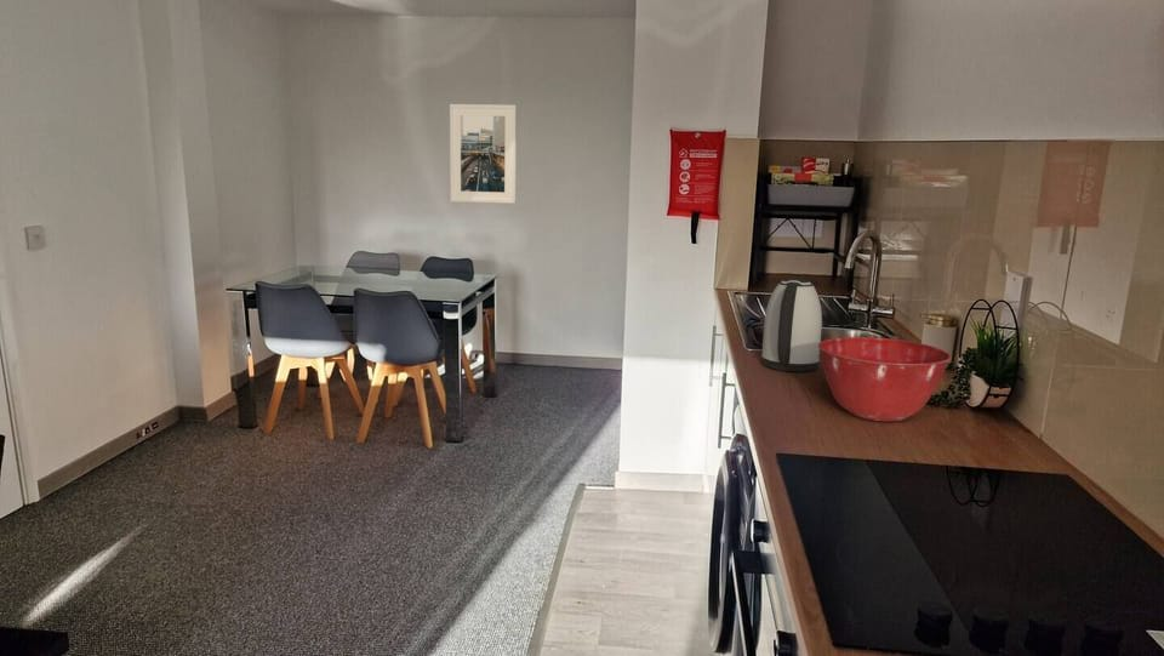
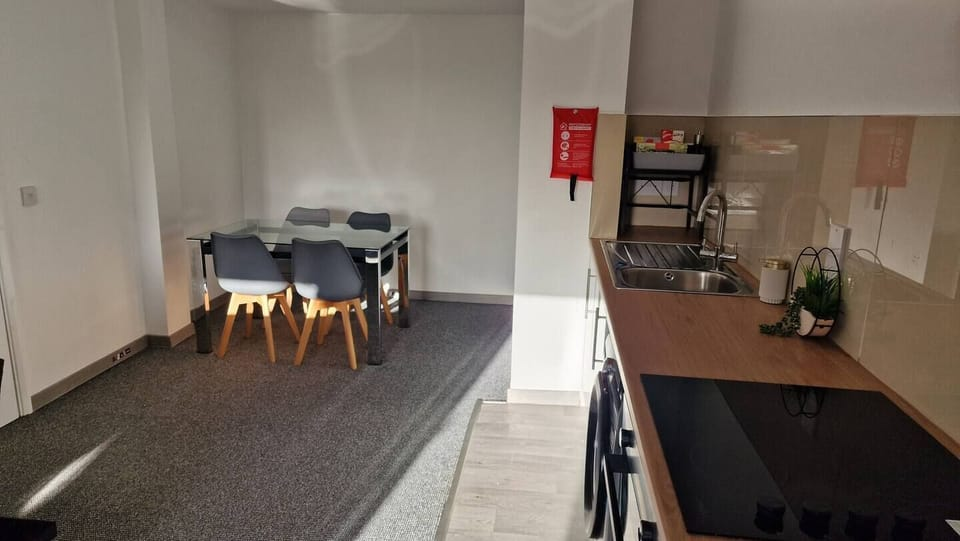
- mixing bowl [818,336,952,422]
- kettle [760,276,823,372]
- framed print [449,103,518,205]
